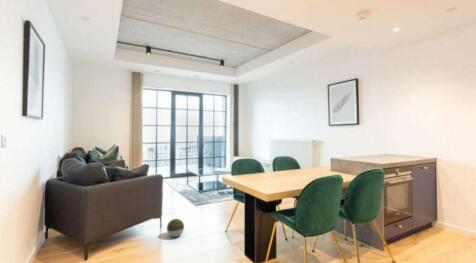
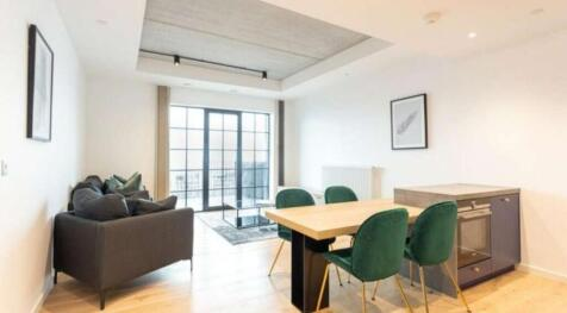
- decorative ball [166,218,185,238]
